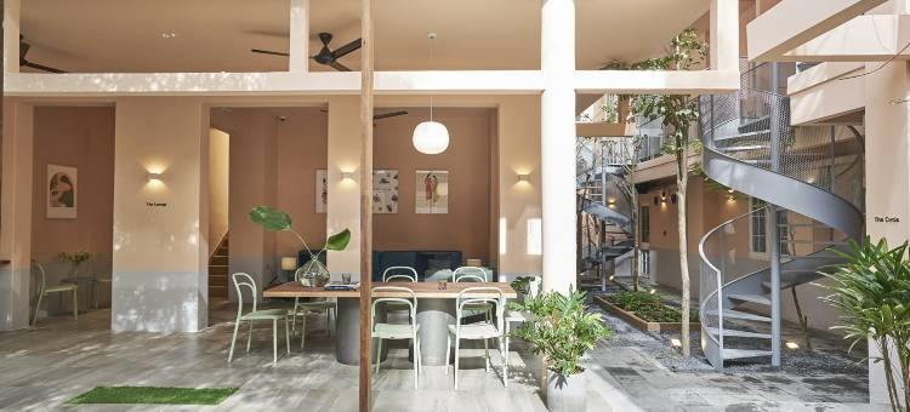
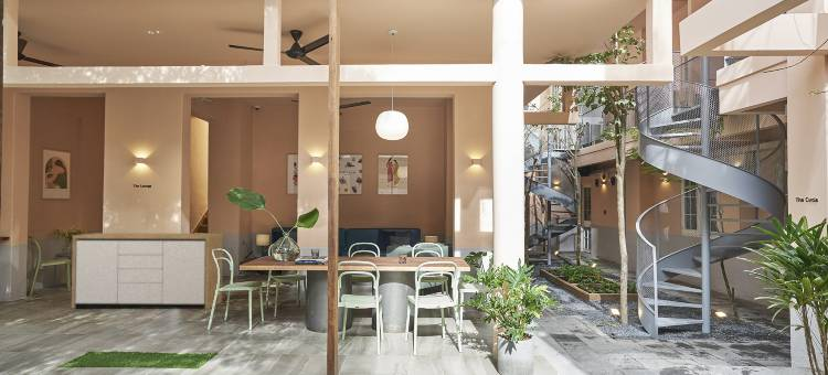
+ sideboard [71,232,224,310]
